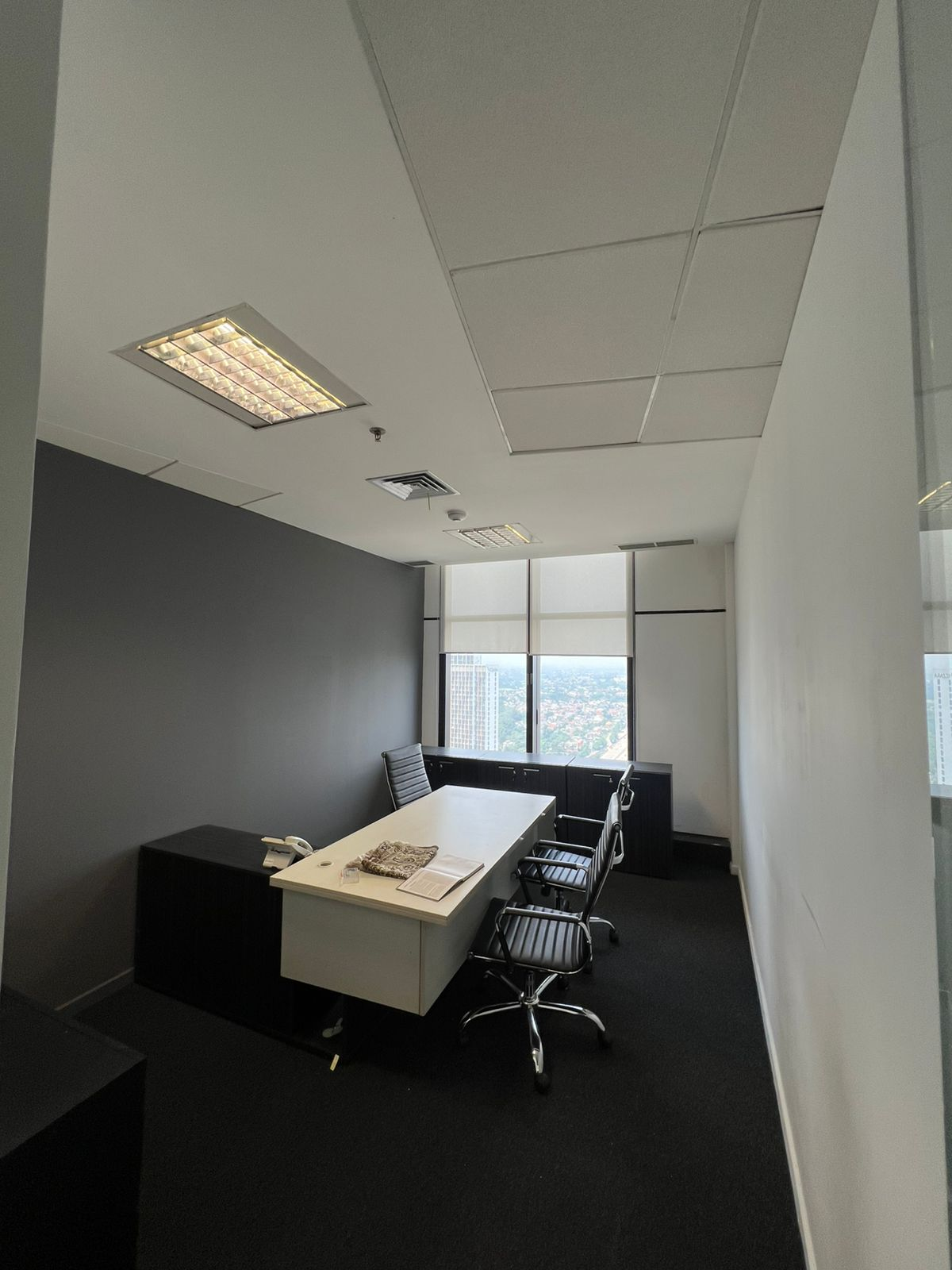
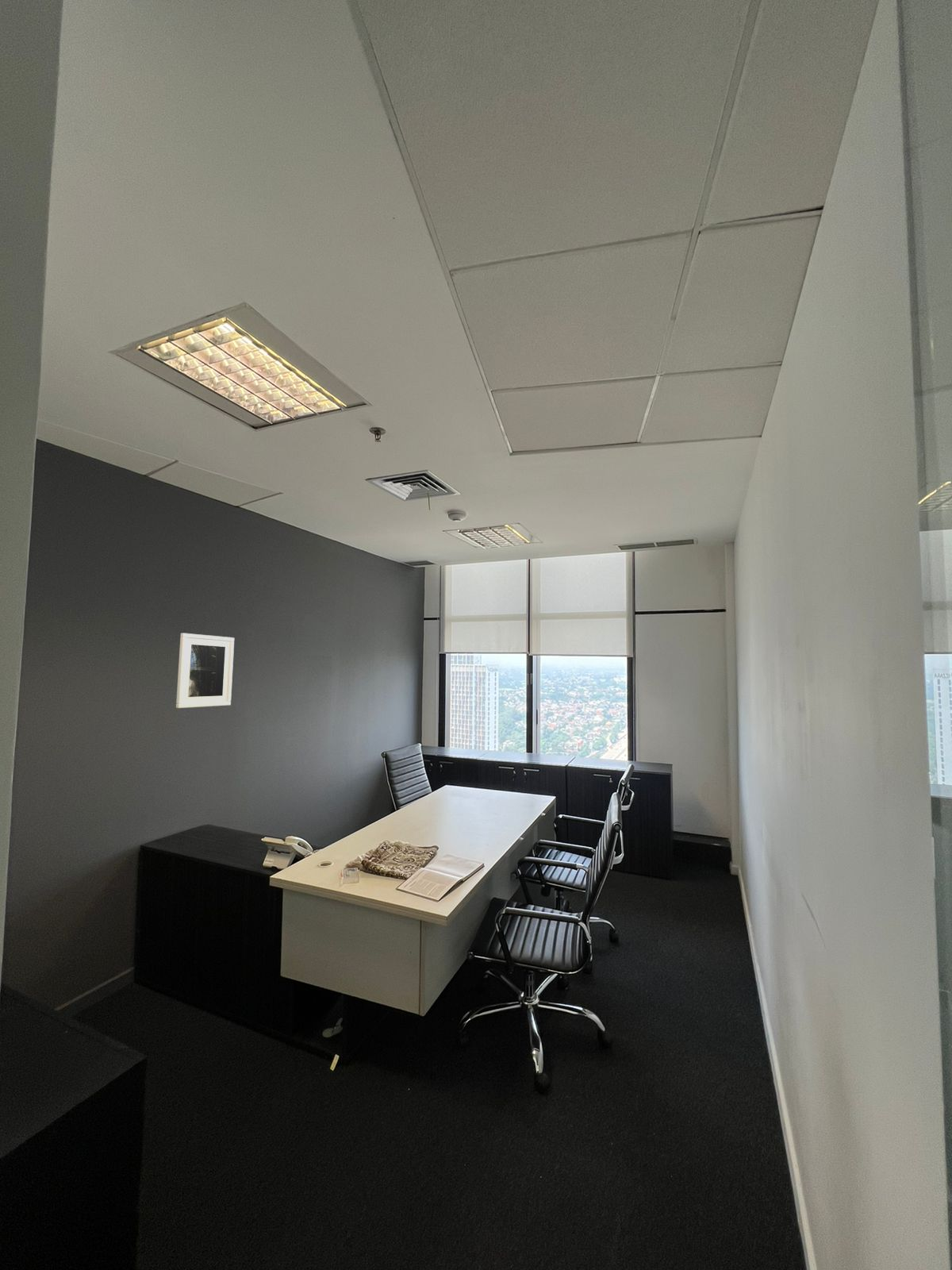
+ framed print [175,633,235,709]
